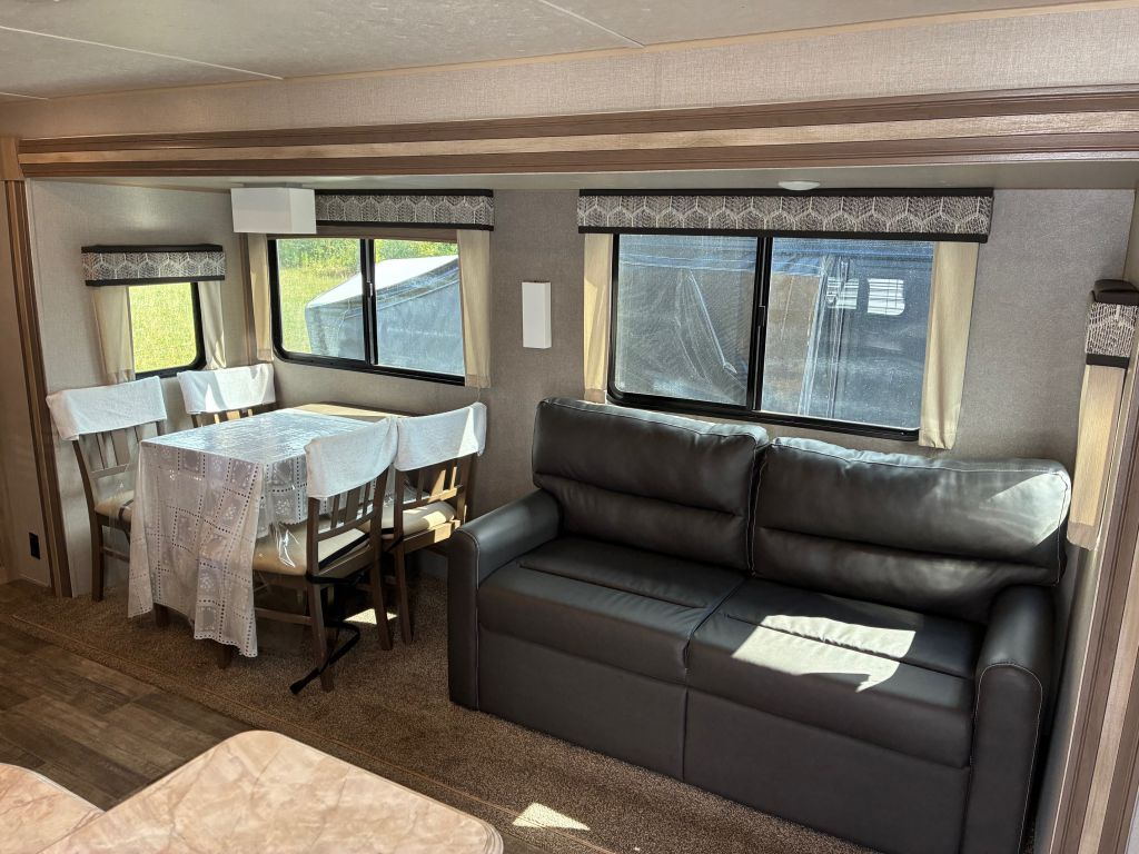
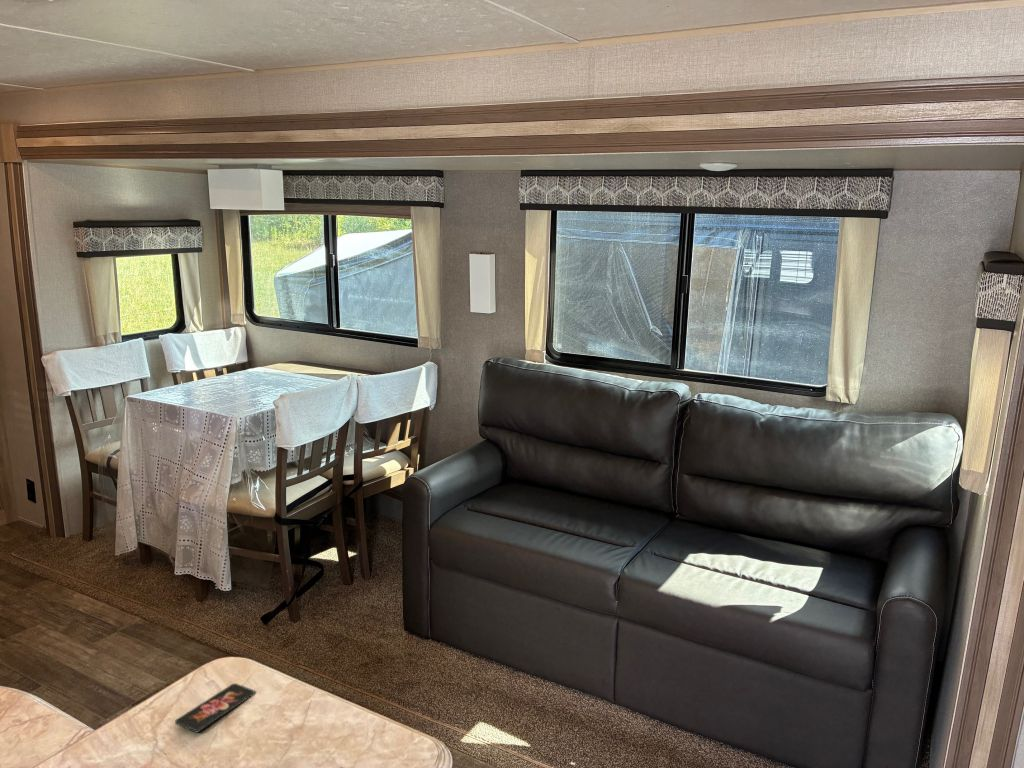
+ smartphone [174,683,256,734]
